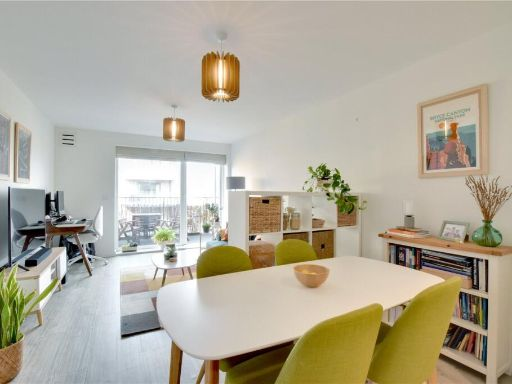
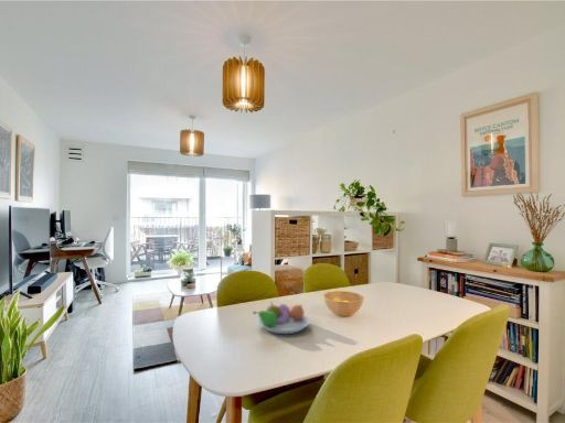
+ fruit bowl [252,301,311,335]
